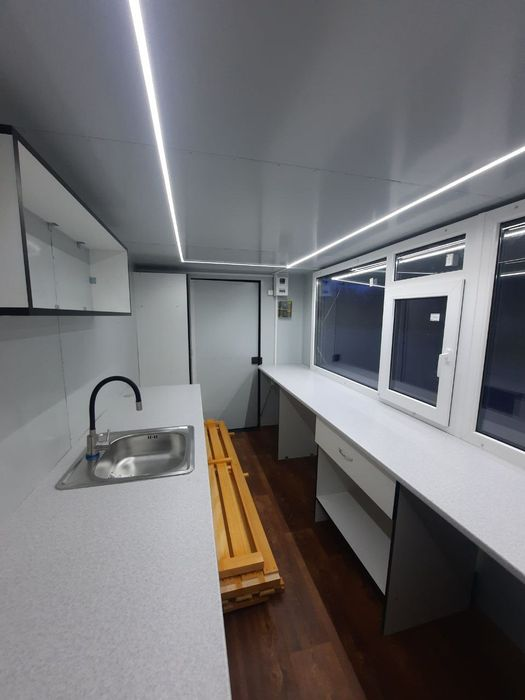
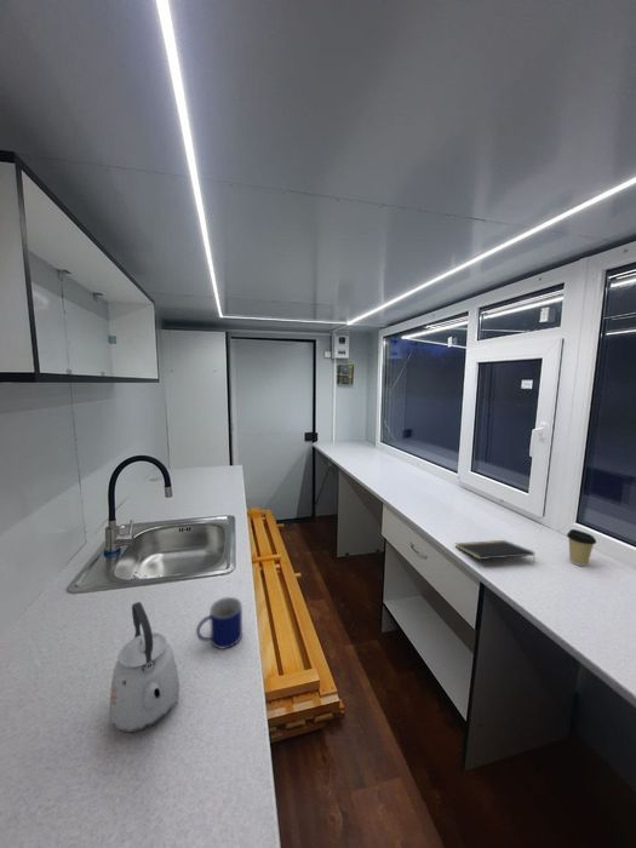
+ notepad [454,539,537,565]
+ coffee cup [566,528,597,567]
+ kettle [109,601,181,734]
+ mug [195,596,243,651]
